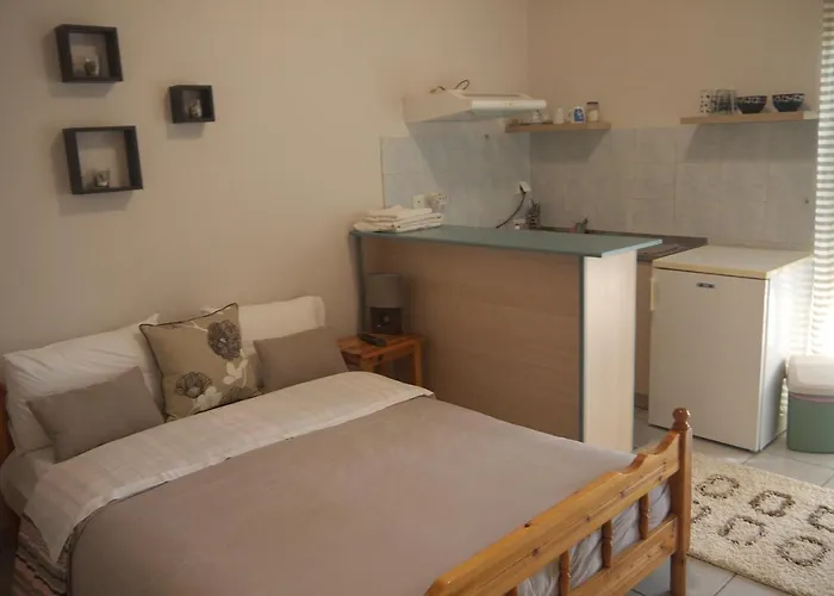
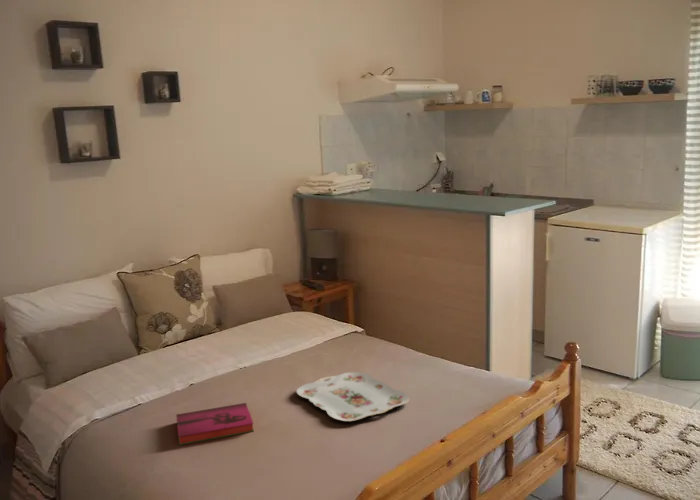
+ hardback book [175,402,255,446]
+ serving tray [295,371,410,422]
